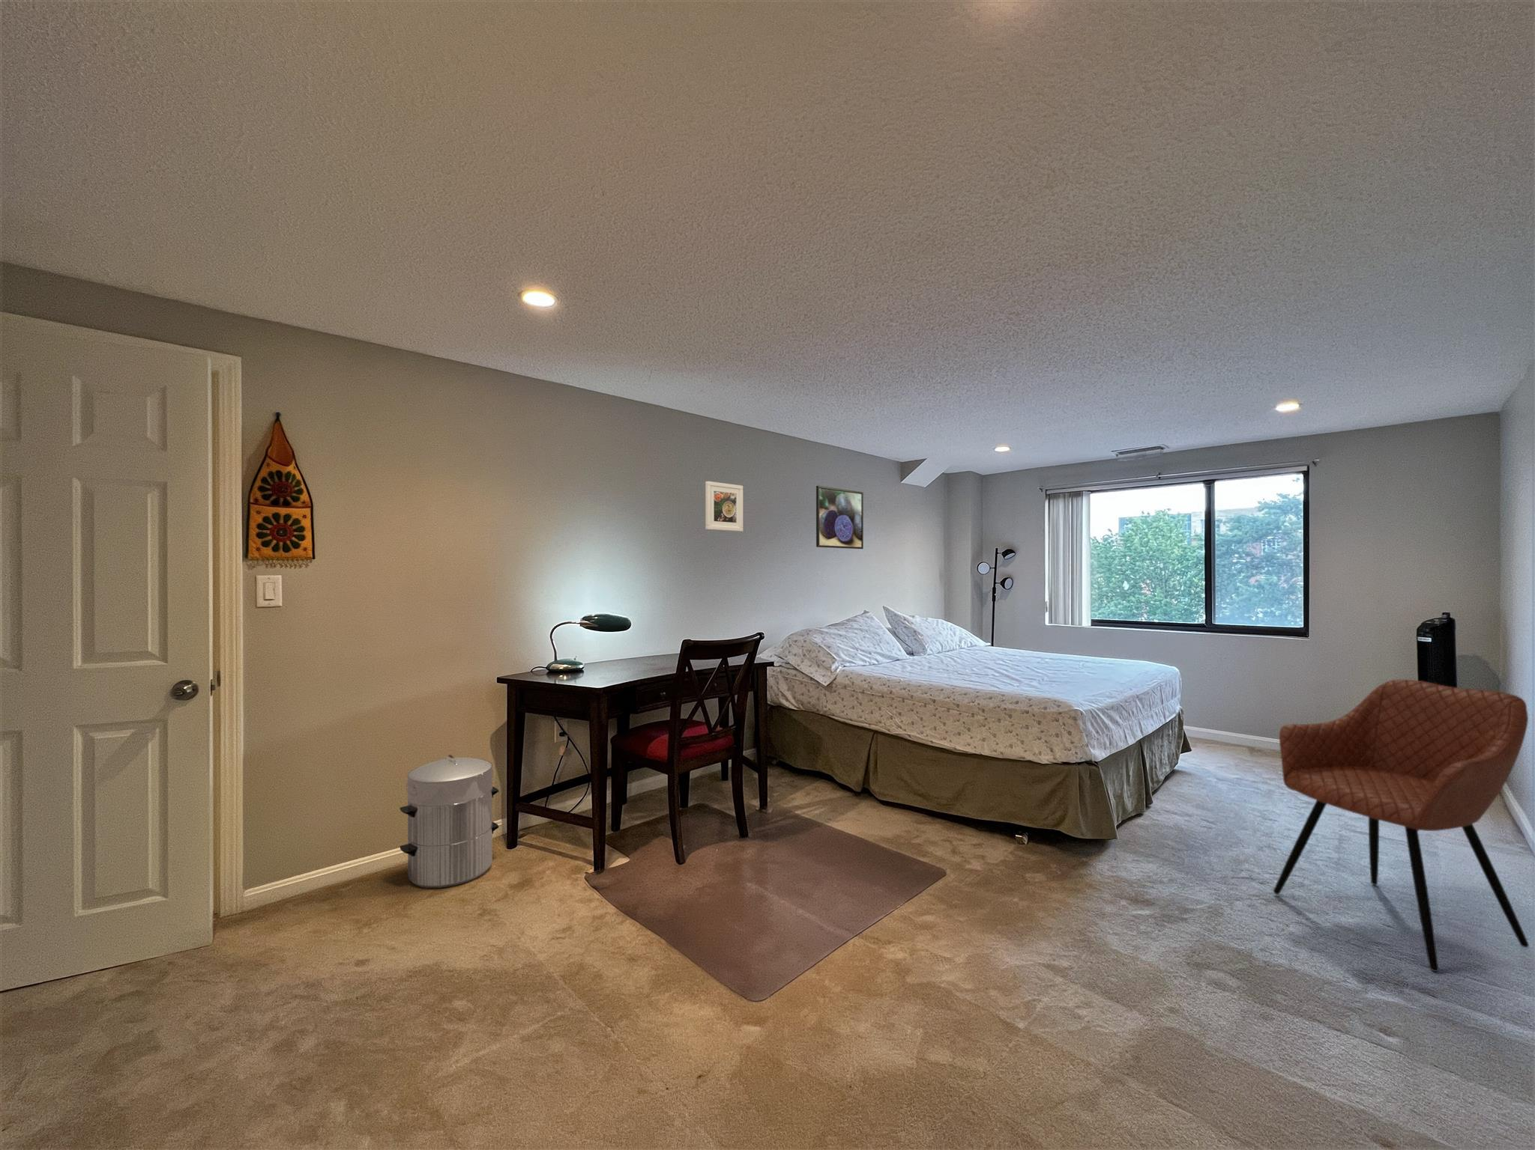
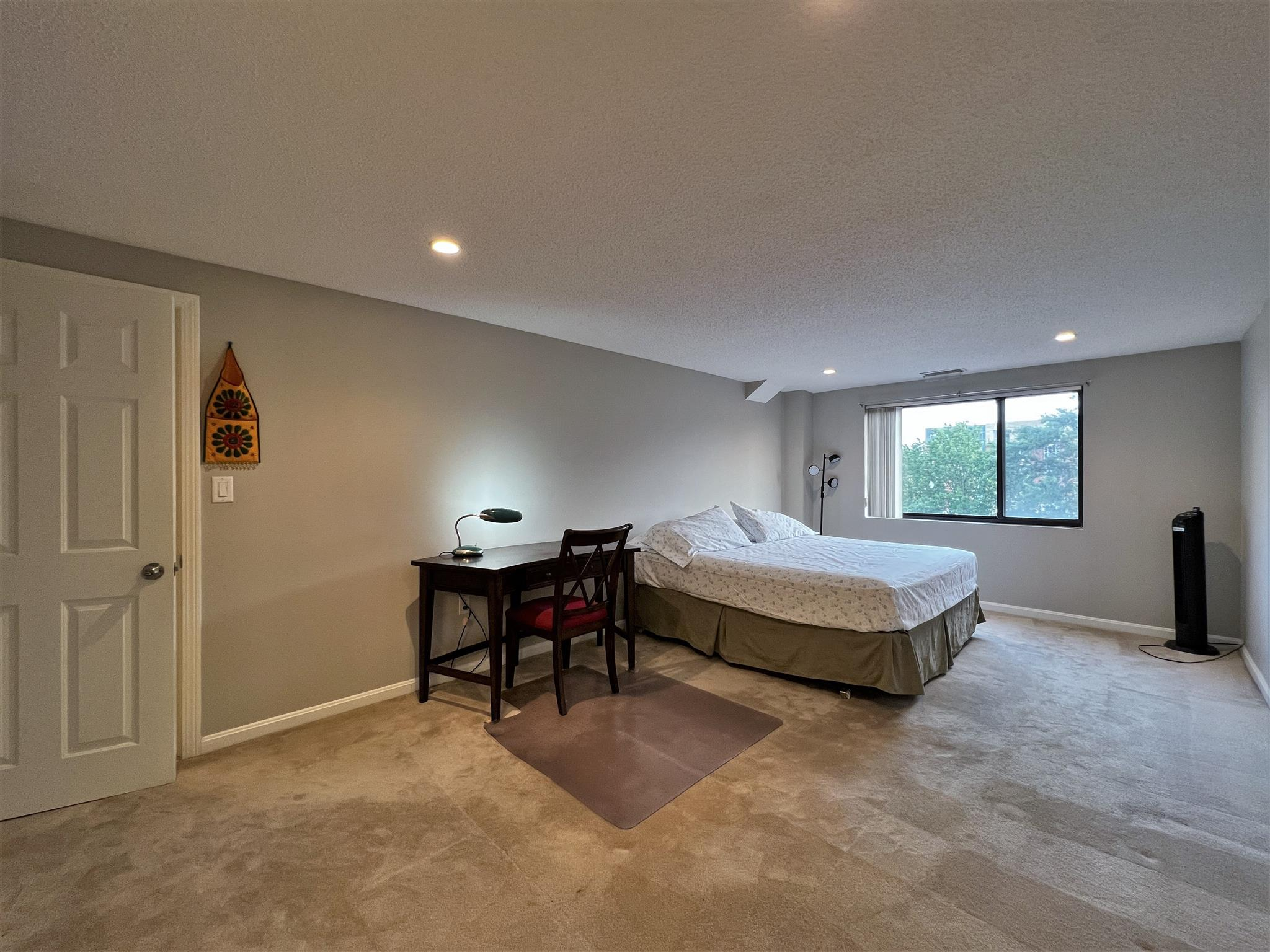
- armchair [1273,679,1530,972]
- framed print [705,481,743,533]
- waste bin [399,754,499,889]
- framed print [816,486,864,550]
